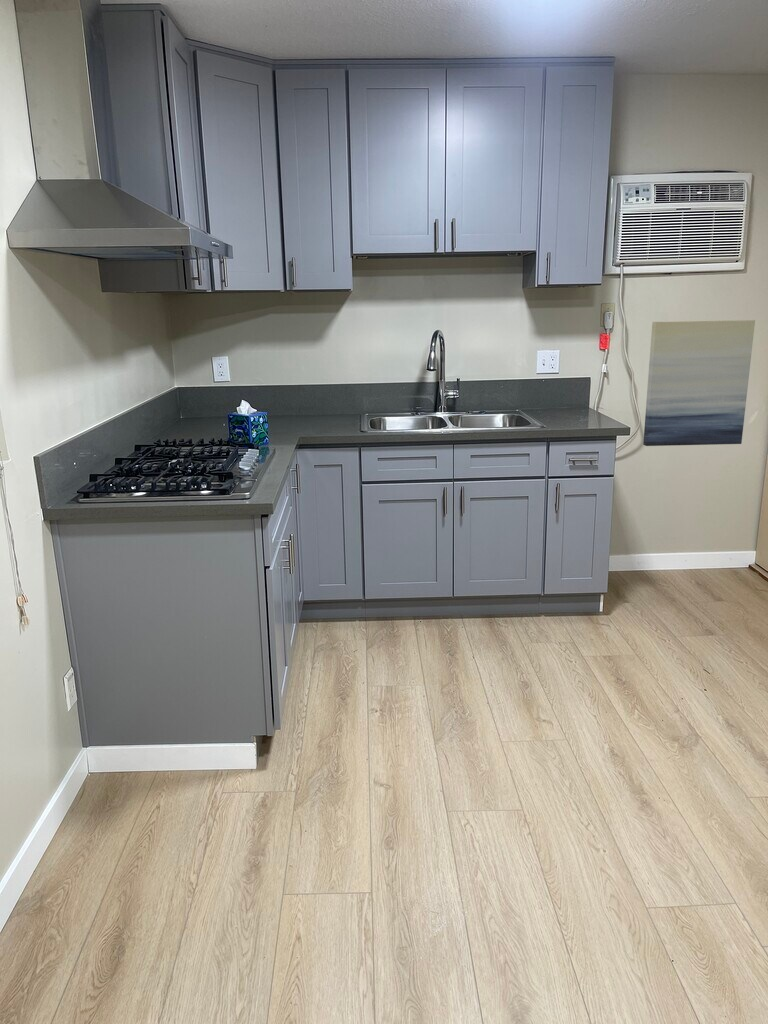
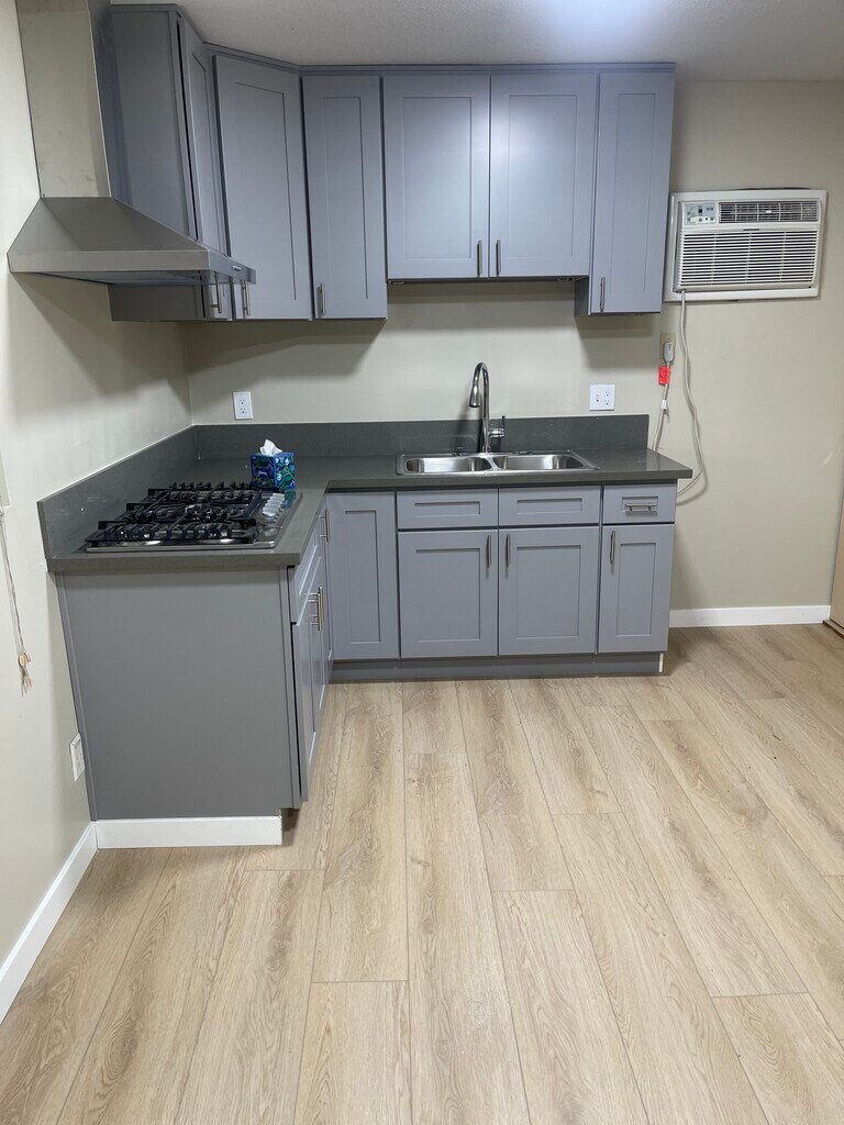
- wall art [642,319,756,447]
